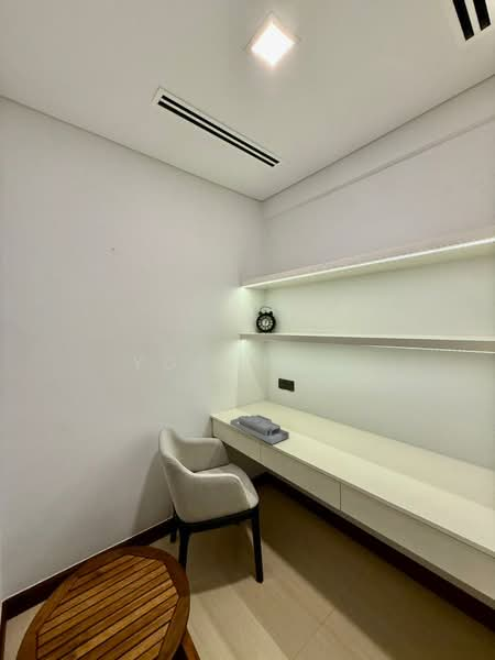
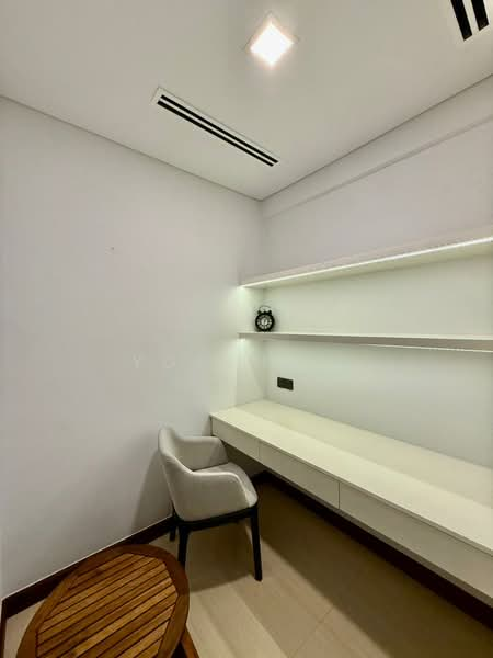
- desk organizer [230,414,290,446]
